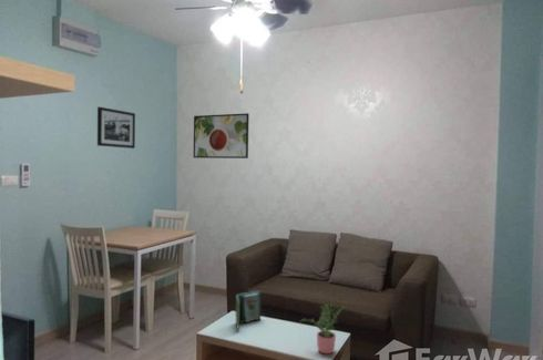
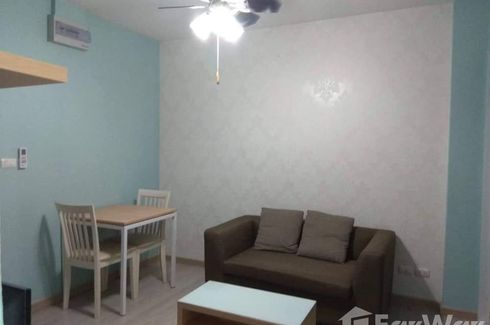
- potted plant [299,301,345,354]
- book [235,290,263,333]
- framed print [193,112,250,160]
- picture frame [96,105,136,150]
